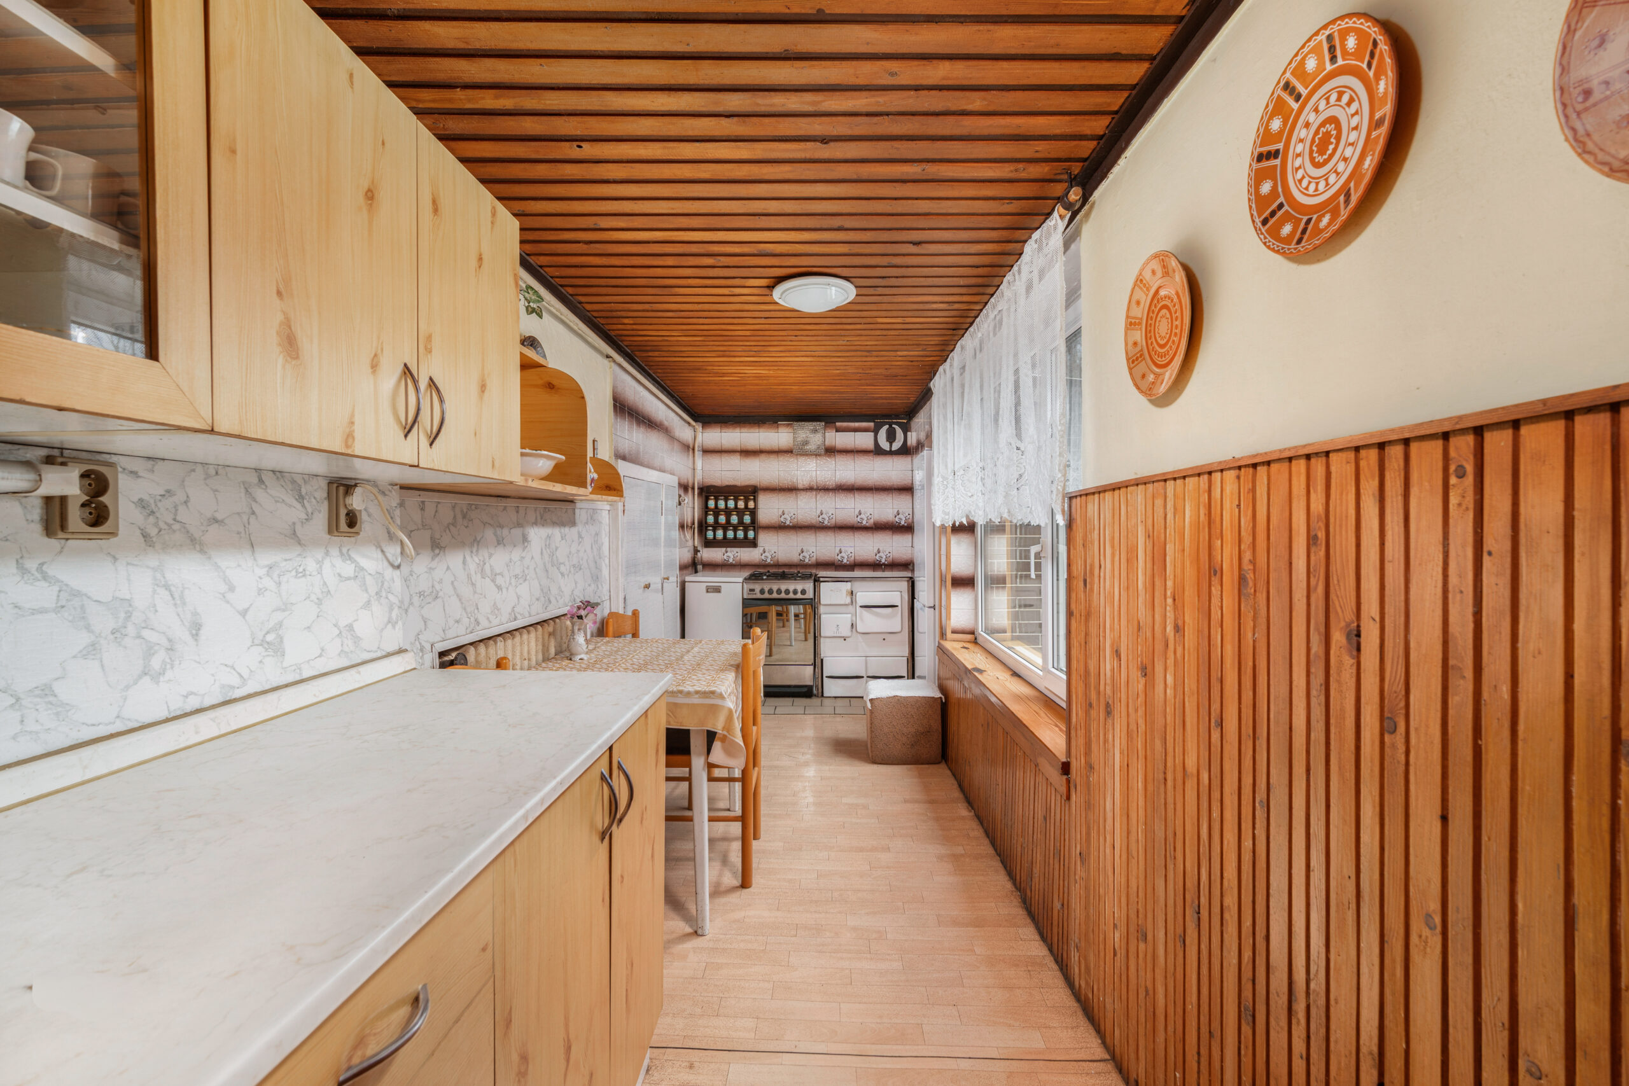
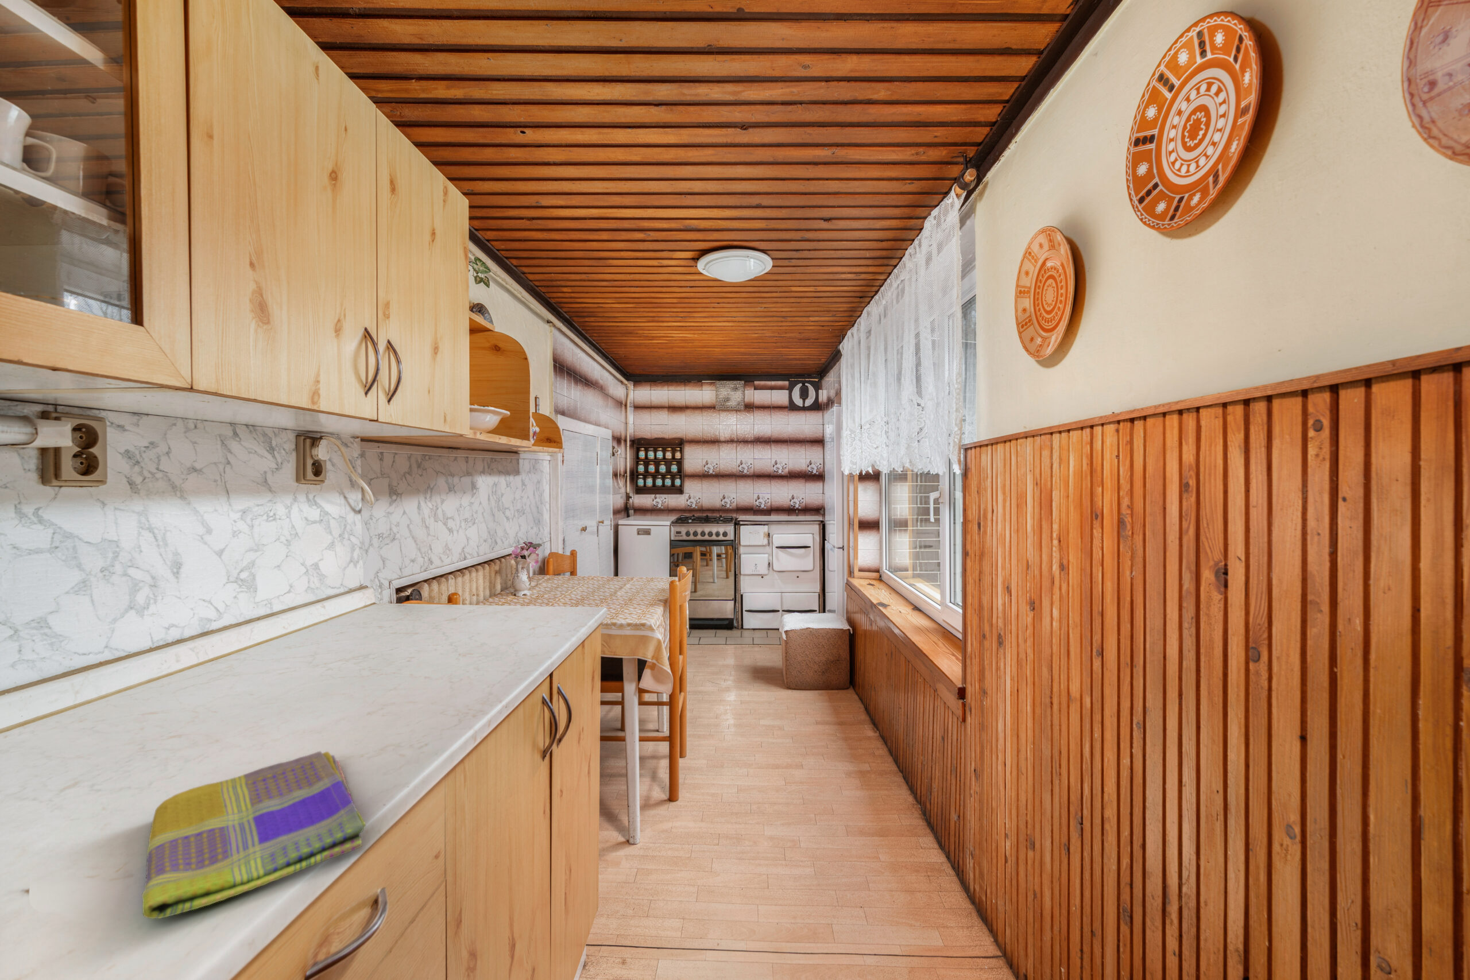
+ dish towel [141,751,366,919]
